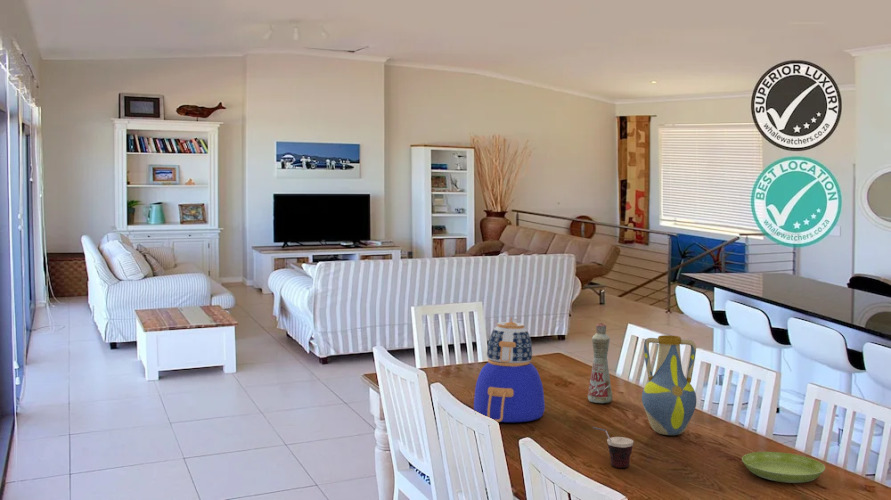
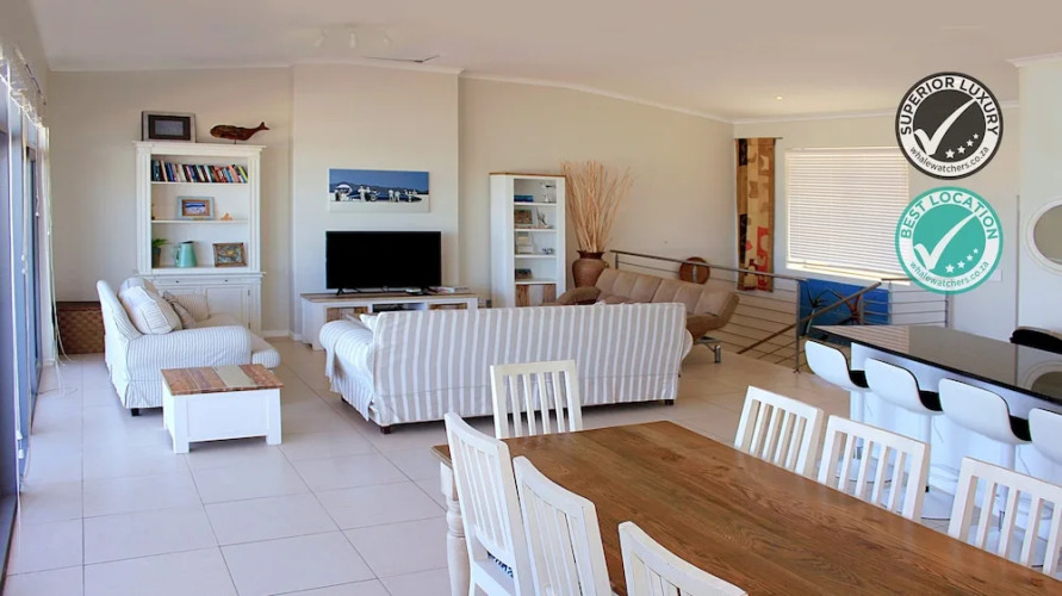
- saucer [741,451,826,484]
- teapot [473,316,546,423]
- vase [641,334,697,436]
- bottle [587,322,614,404]
- cup [592,426,634,469]
